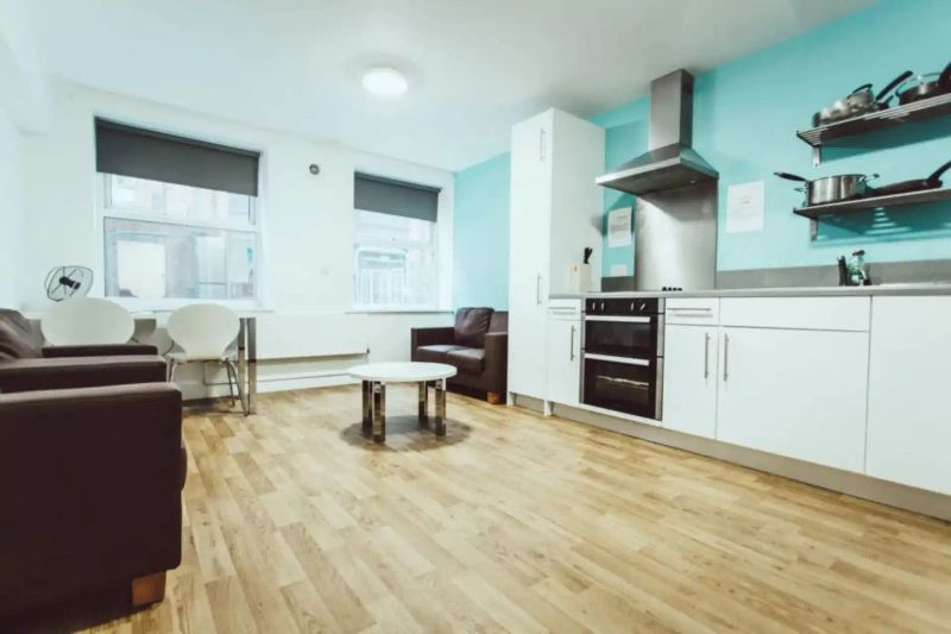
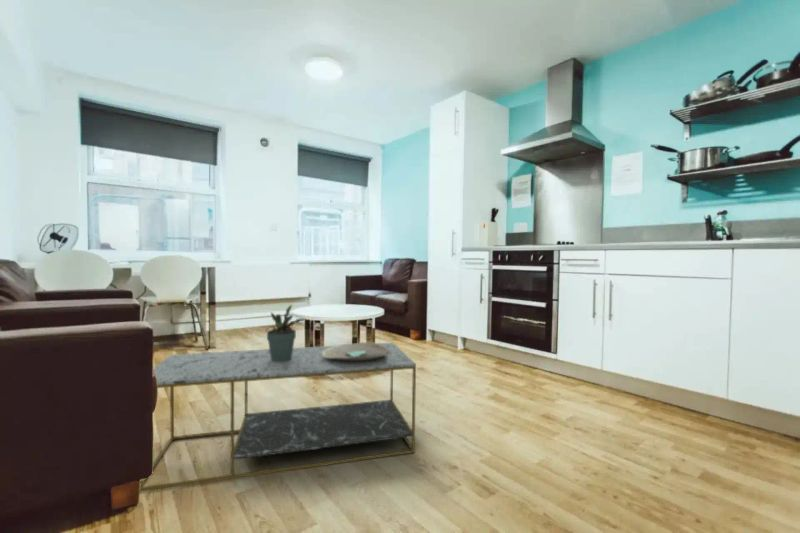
+ potted plant [265,304,307,362]
+ decorative bowl [322,341,388,361]
+ coffee table [138,342,417,492]
